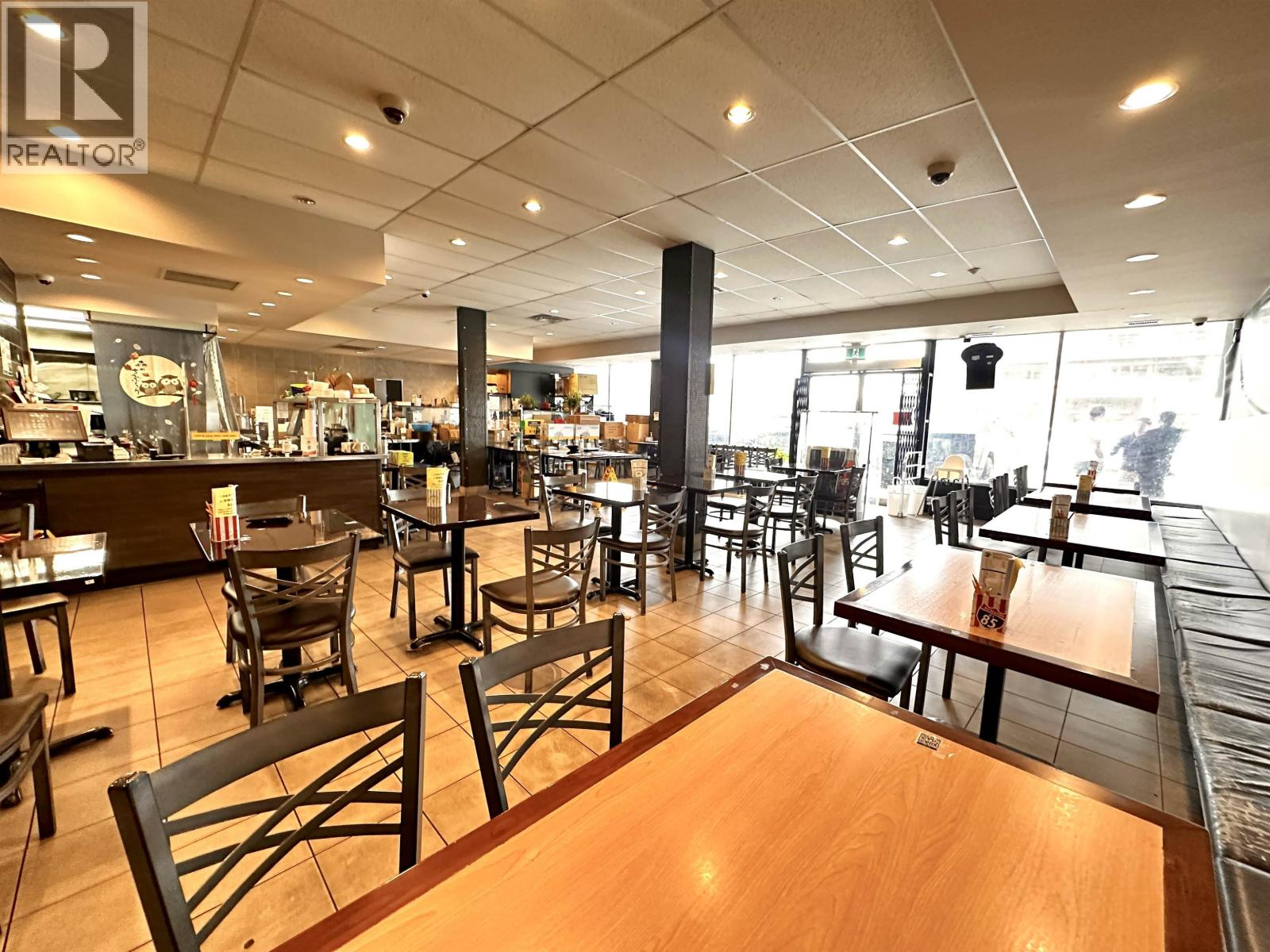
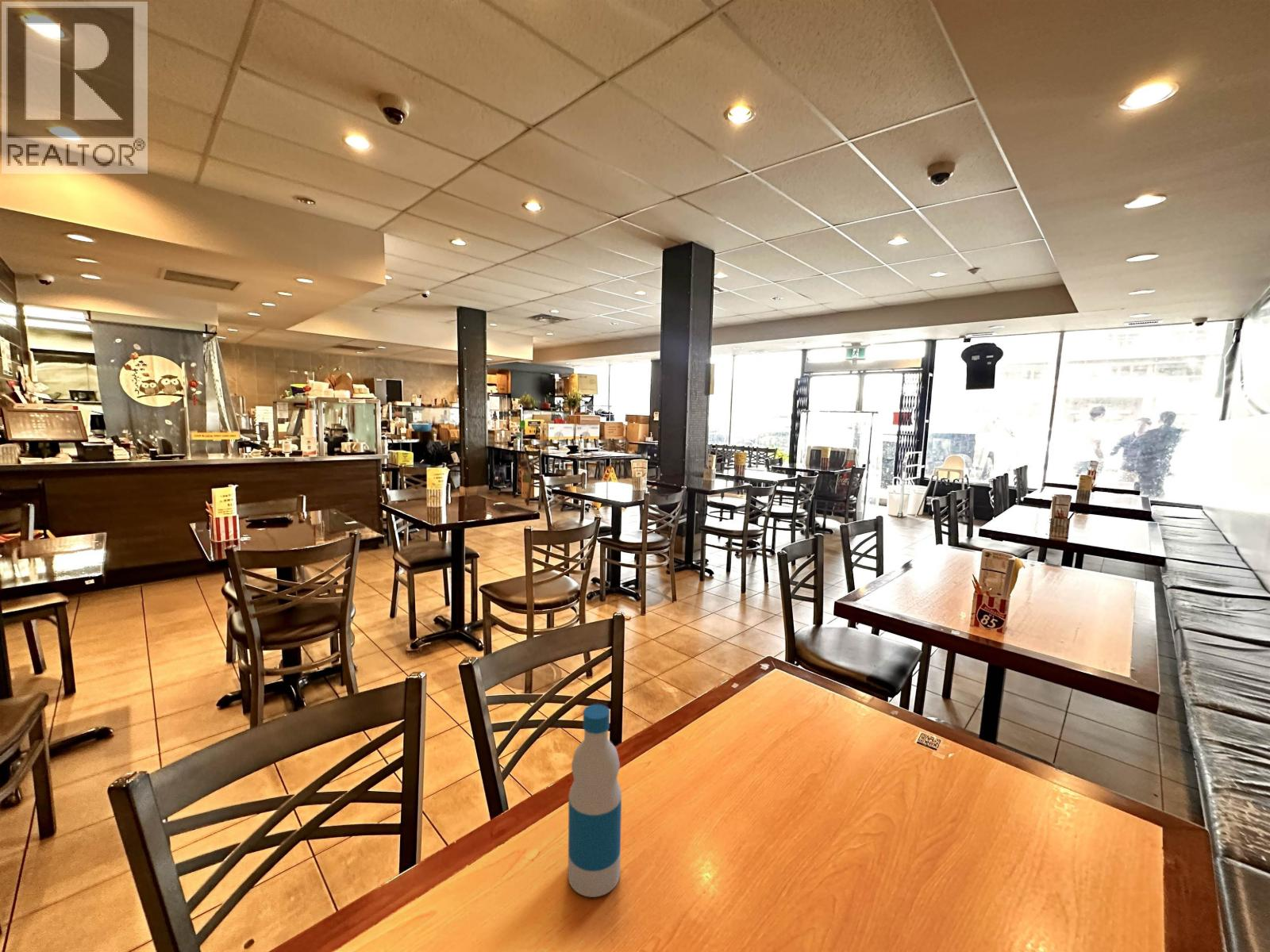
+ bottle [568,704,622,898]
